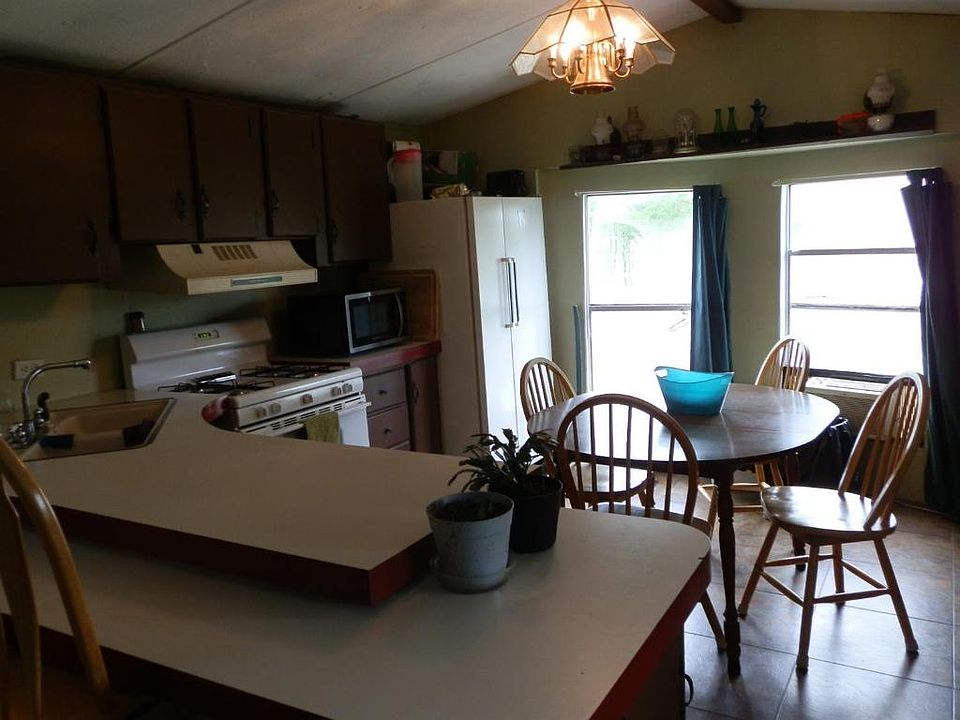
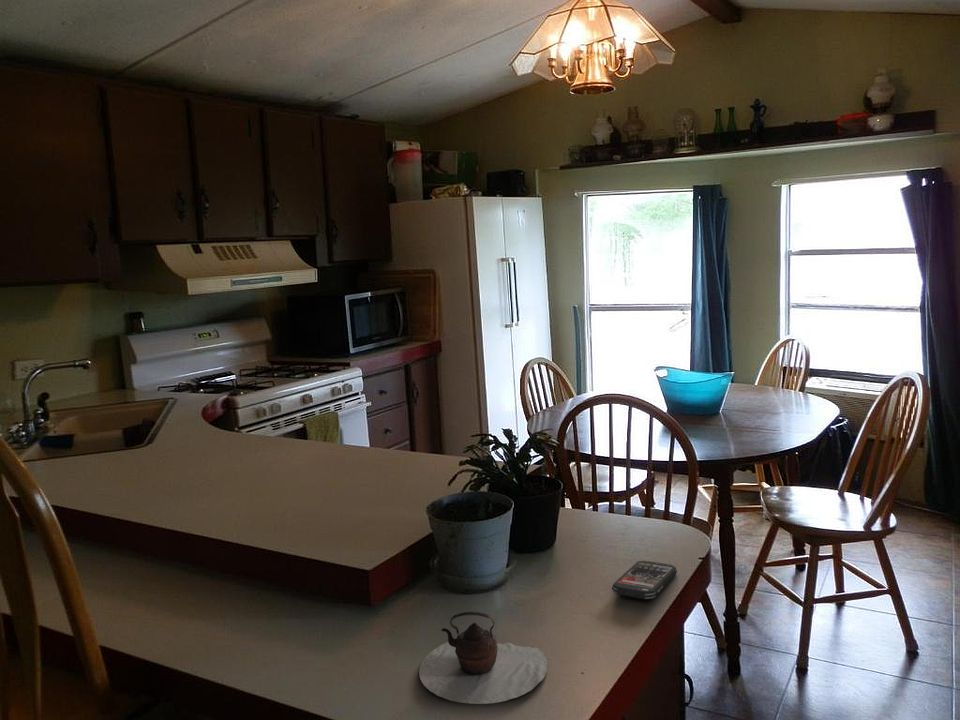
+ smartphone [611,560,678,600]
+ teapot [418,611,549,705]
